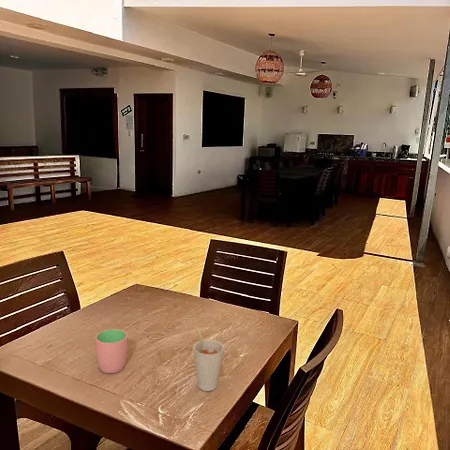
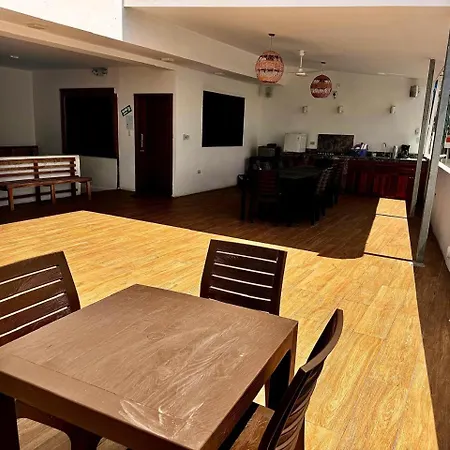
- cup [193,325,225,392]
- cup [94,328,129,374]
